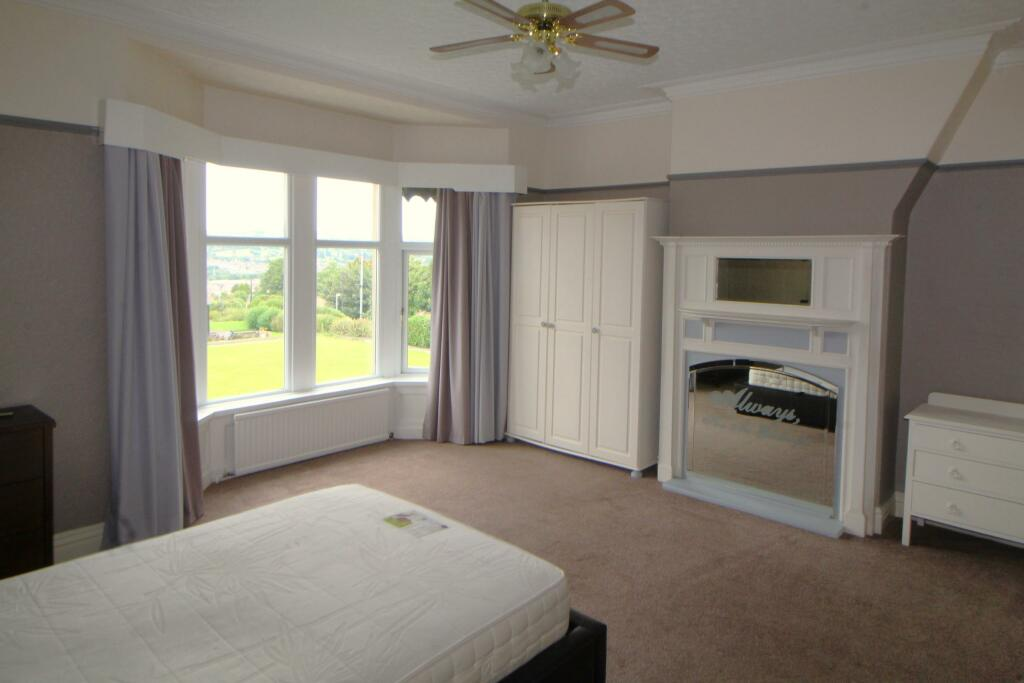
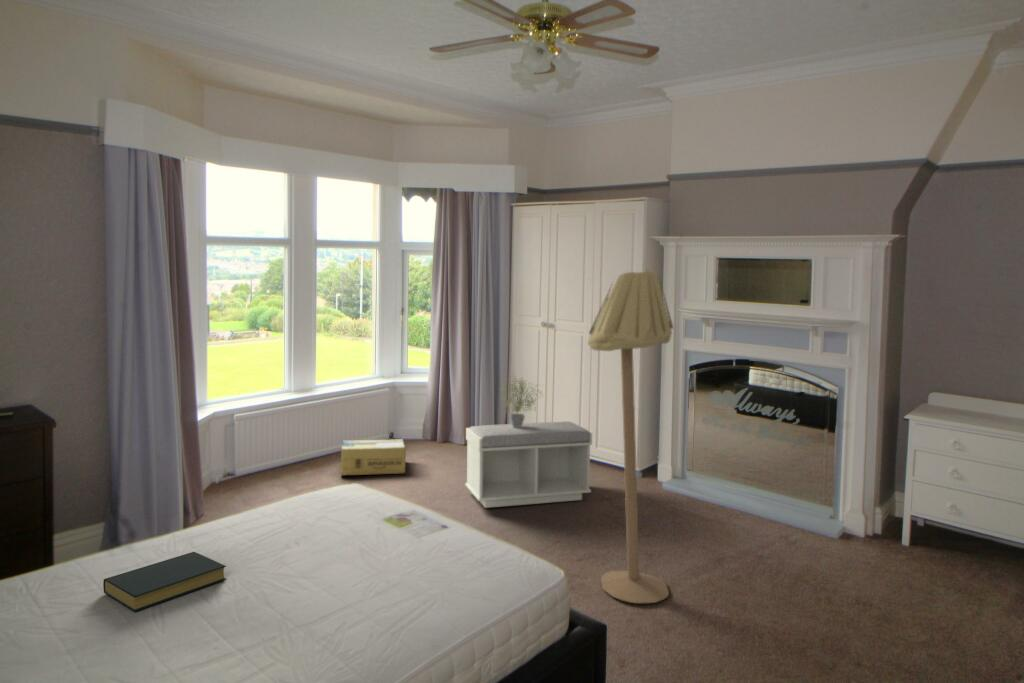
+ hardback book [102,551,227,613]
+ bench [464,421,593,509]
+ floor lamp [587,268,674,604]
+ potted plant [498,372,545,427]
+ cardboard box [340,438,407,476]
